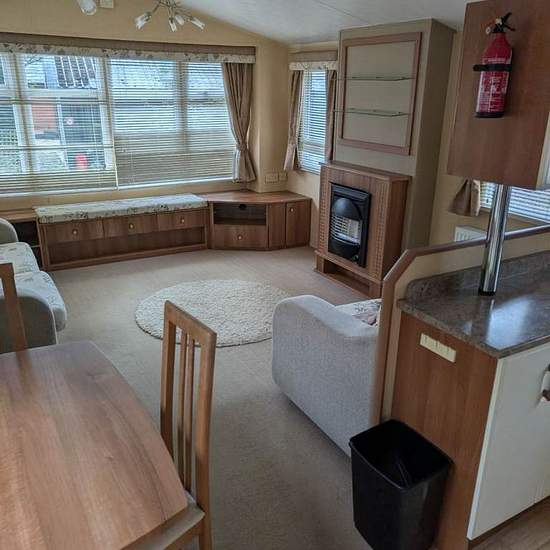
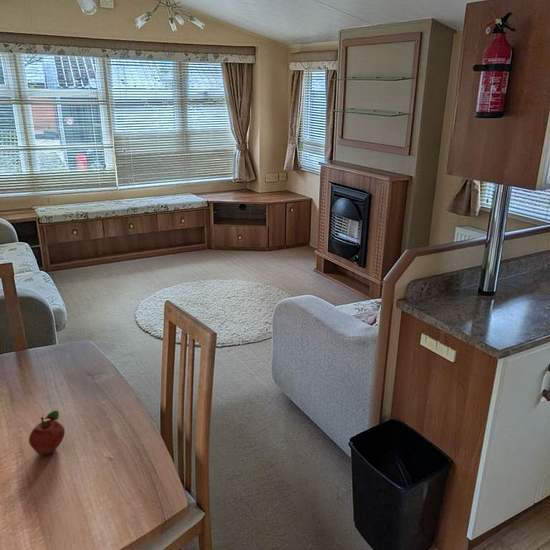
+ fruit [28,410,66,456]
